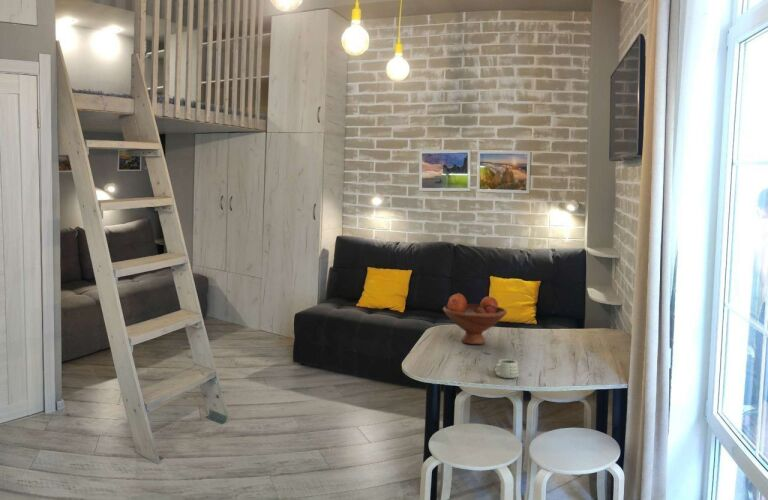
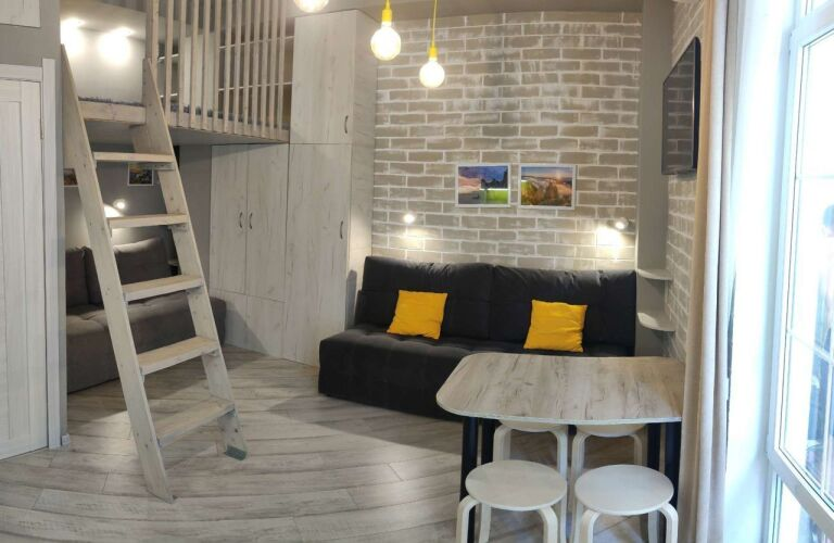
- mug [493,358,520,379]
- fruit bowl [442,292,508,345]
